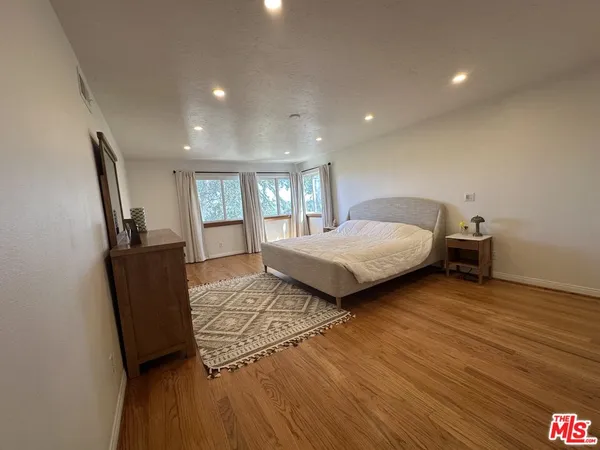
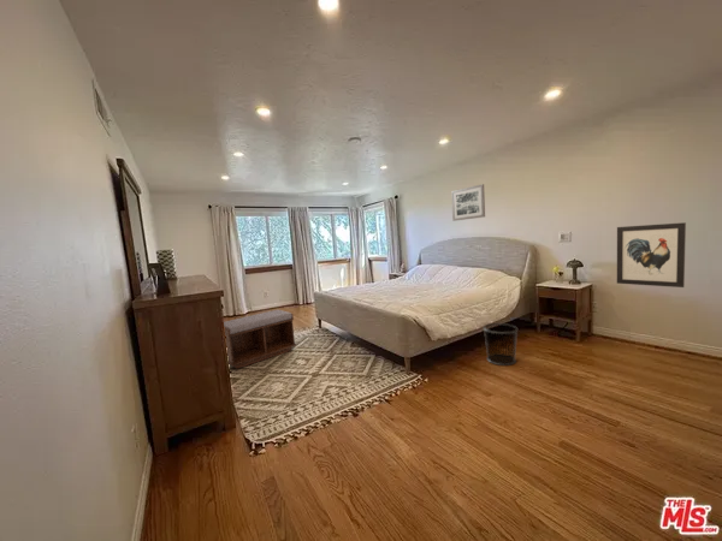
+ wall art [616,221,687,289]
+ wall art [450,183,486,222]
+ bench [223,309,297,370]
+ waste bin [483,322,519,367]
